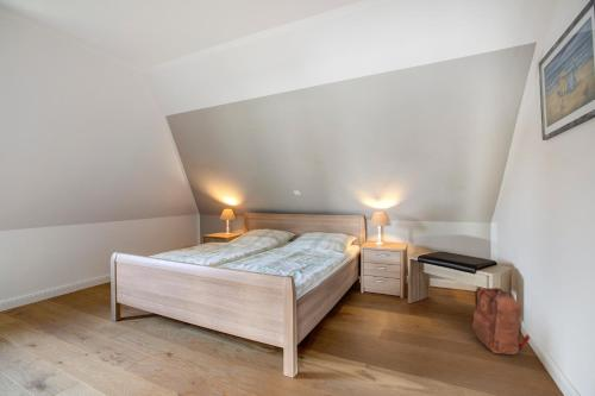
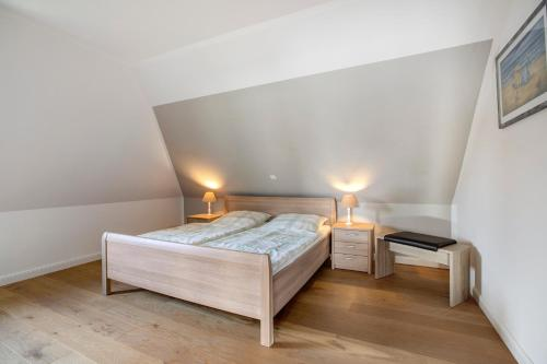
- backpack [471,287,531,356]
